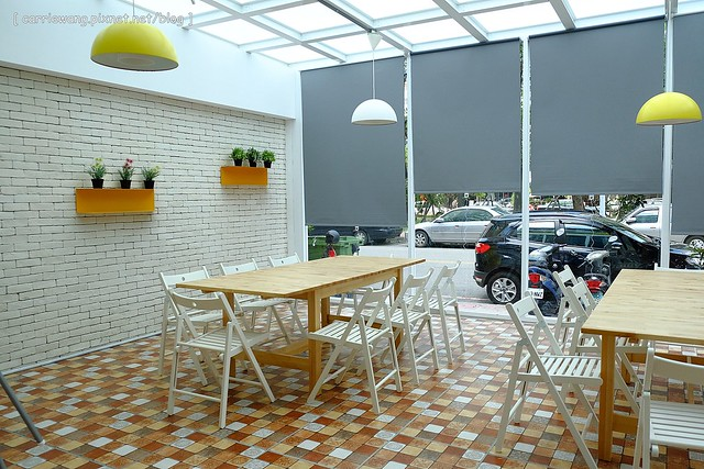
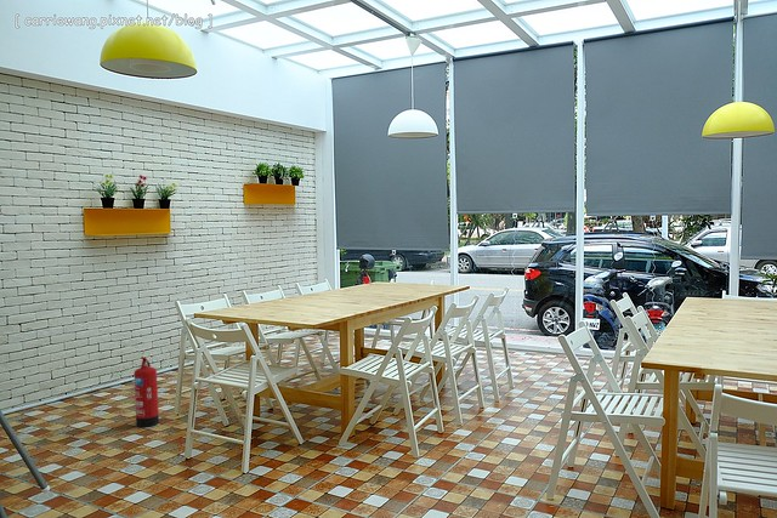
+ fire extinguisher [134,355,160,428]
